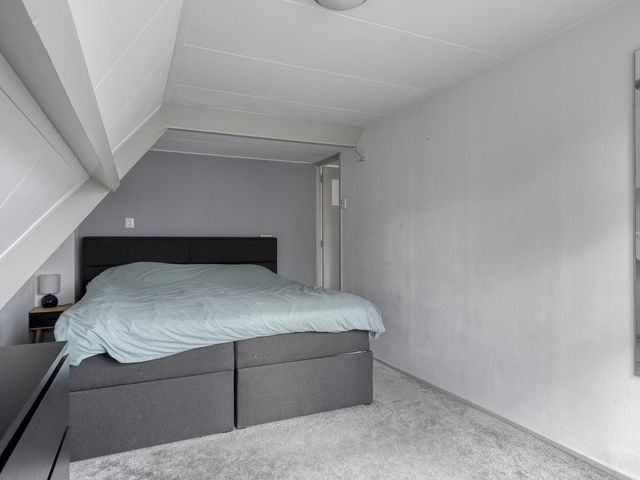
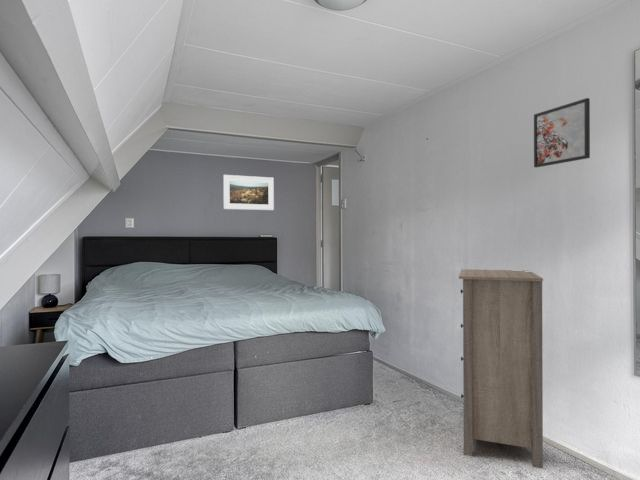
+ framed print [533,97,591,168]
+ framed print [222,174,275,211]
+ storage cabinet [458,268,544,469]
